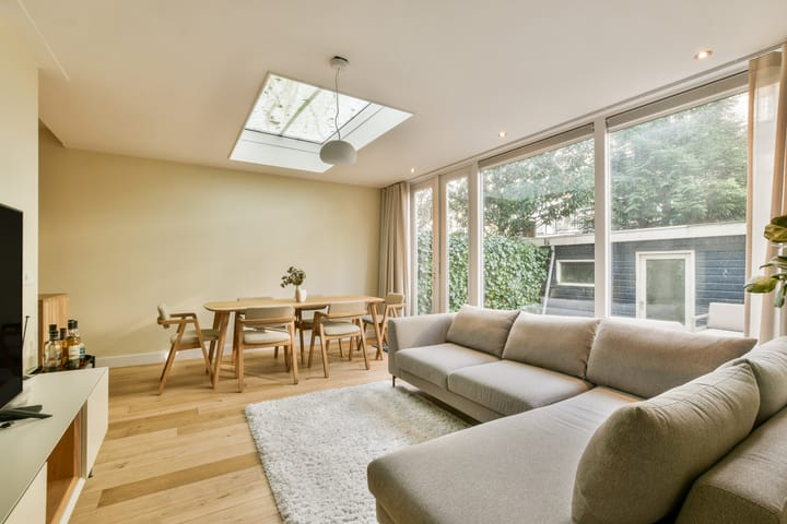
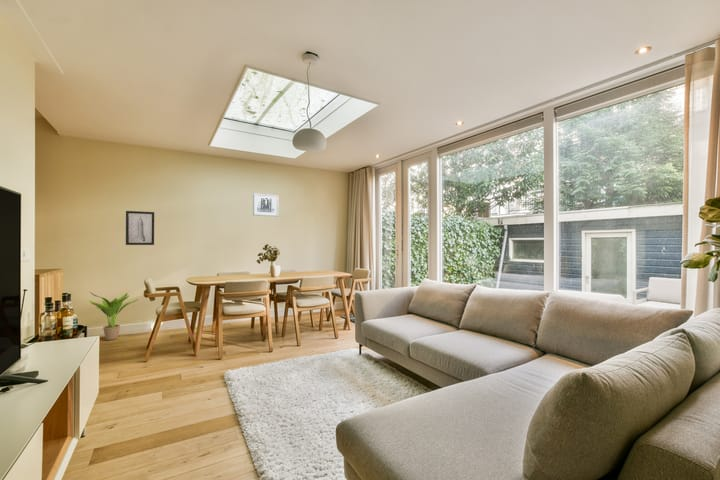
+ wall art [125,210,155,246]
+ potted plant [88,291,139,341]
+ wall art [252,193,279,217]
